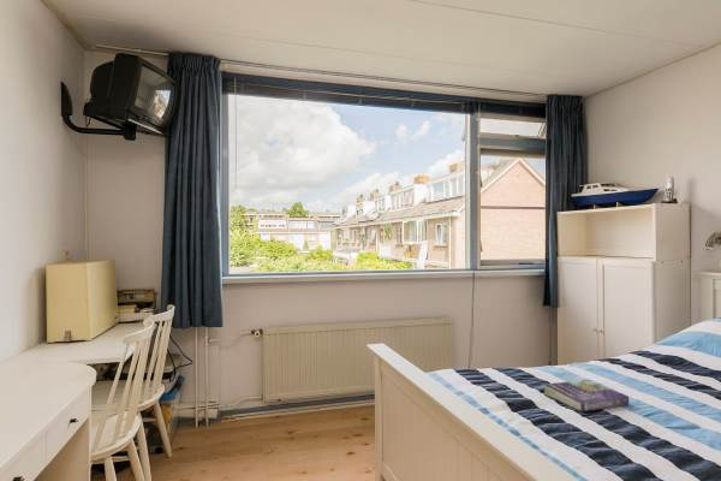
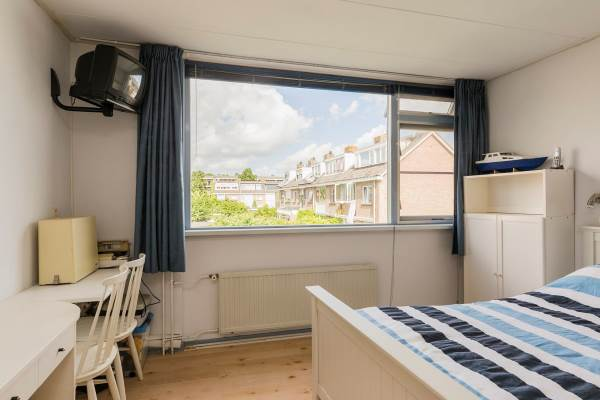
- book [543,379,631,412]
